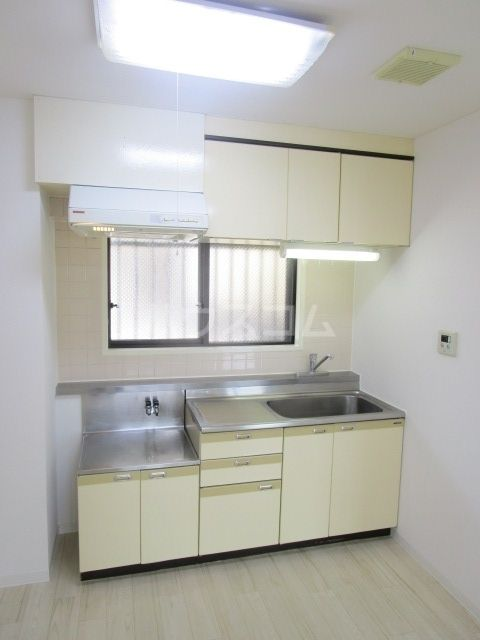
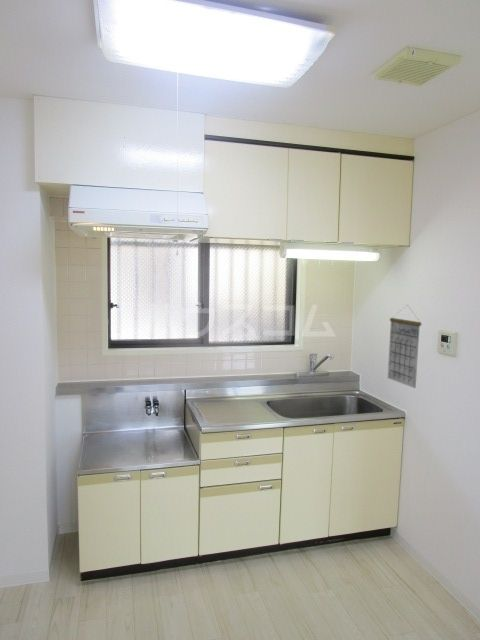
+ calendar [387,304,422,389]
